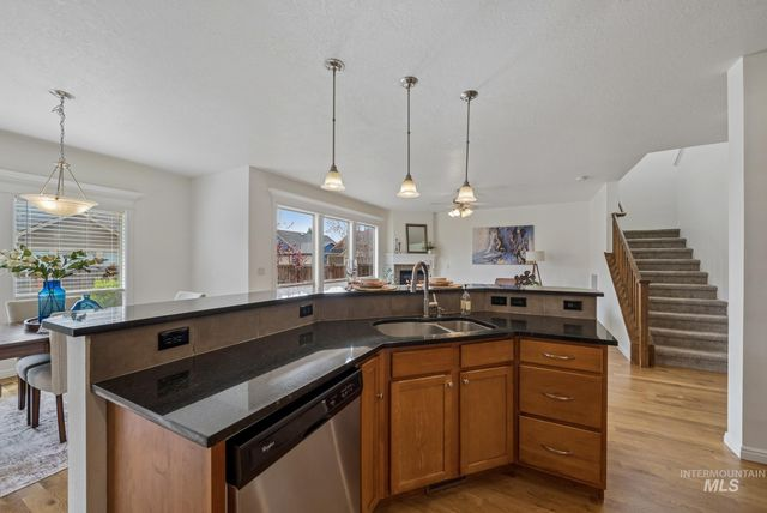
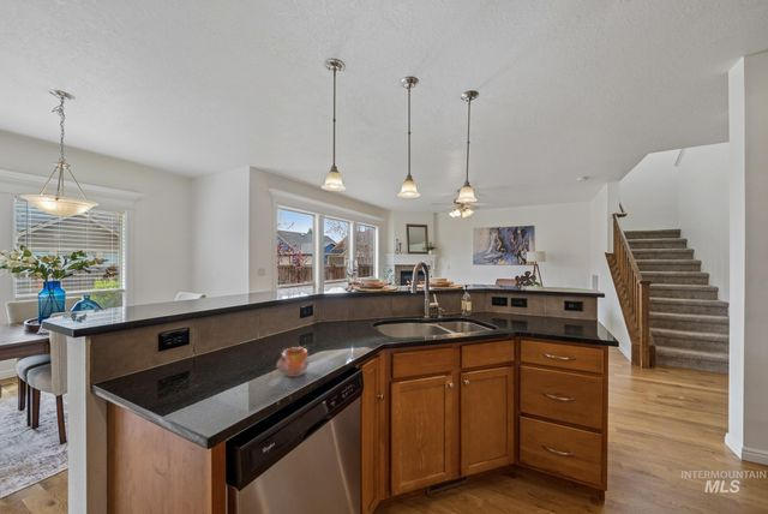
+ mug [276,346,310,378]
